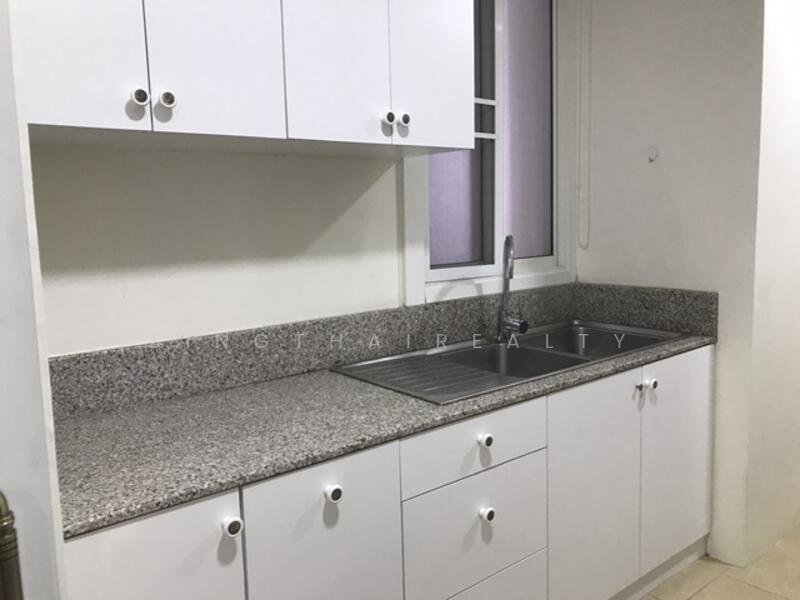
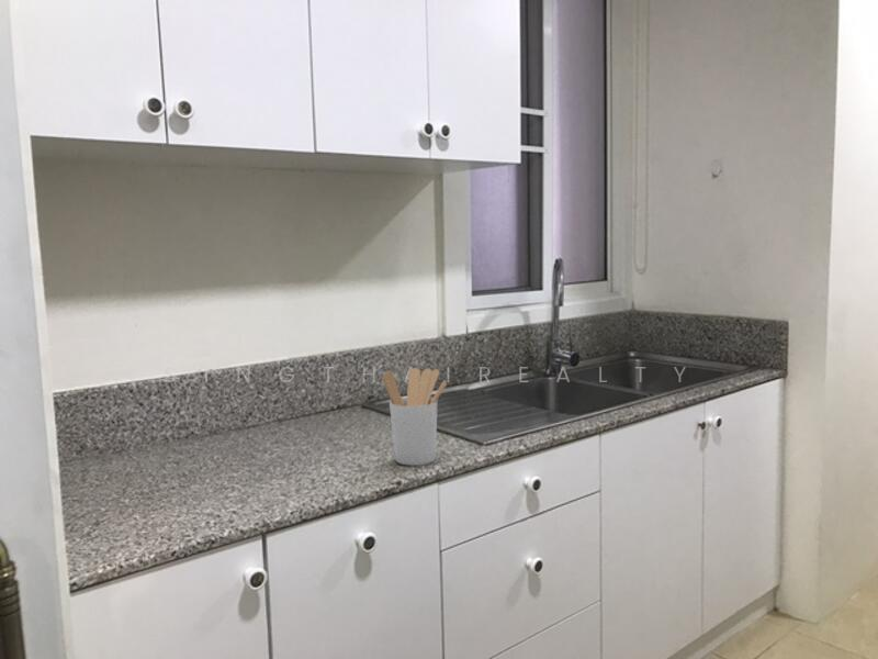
+ utensil holder [382,367,448,467]
